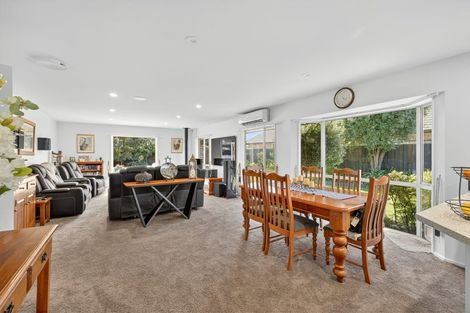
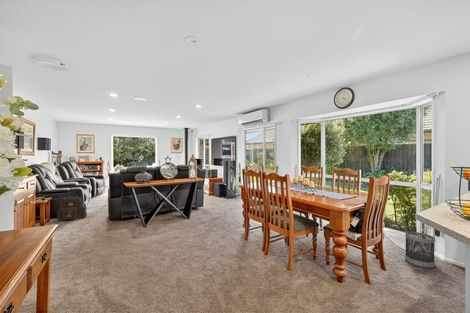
+ backpack [55,194,88,222]
+ wastebasket [404,231,436,269]
